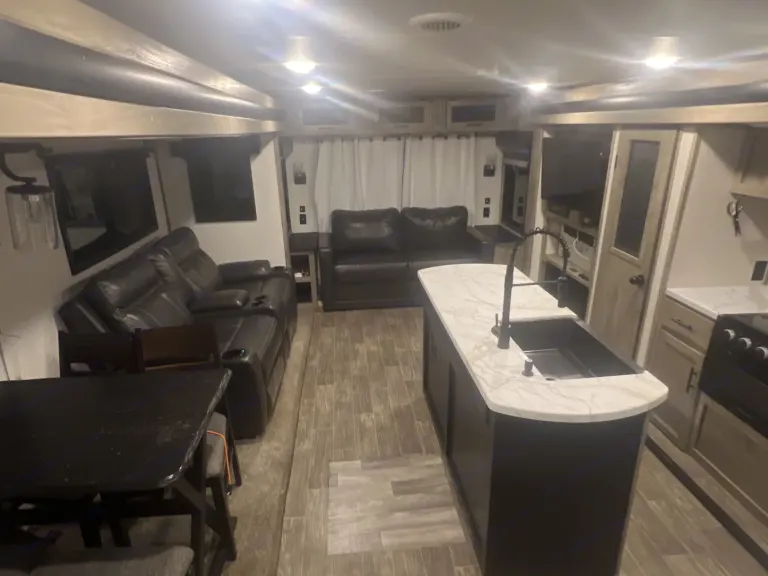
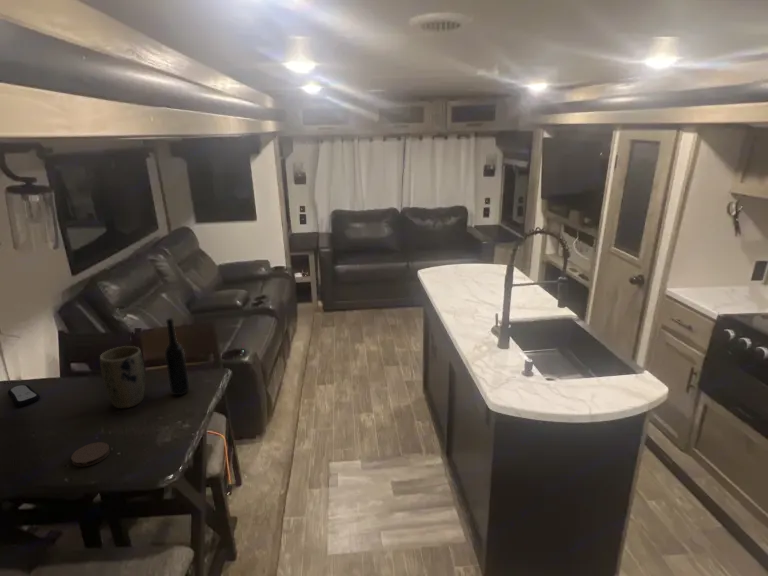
+ remote control [7,384,41,407]
+ plant pot [99,345,146,409]
+ coaster [70,441,111,468]
+ bottle [164,318,190,396]
